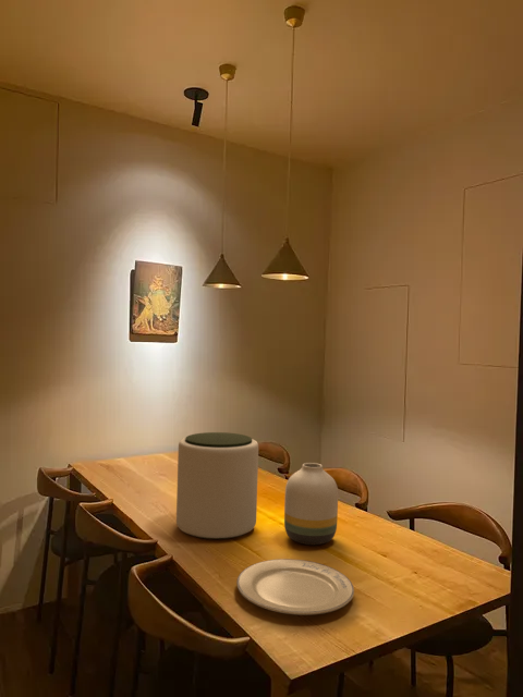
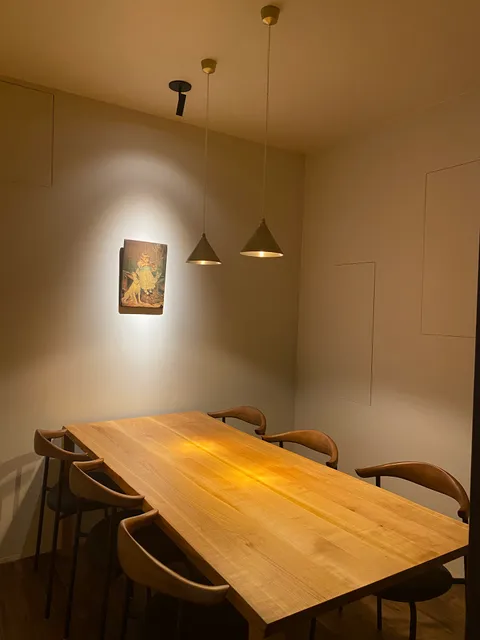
- plant pot [175,431,259,540]
- chinaware [235,558,355,616]
- vase [283,462,339,546]
